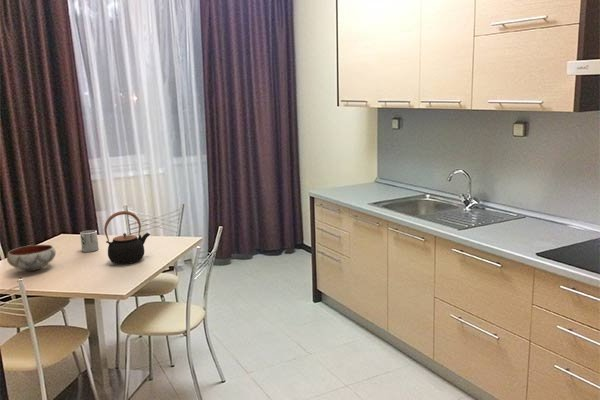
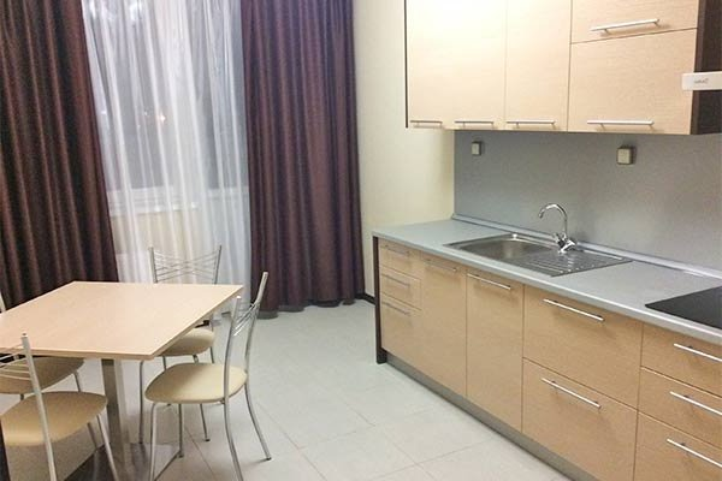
- bowl [6,244,57,272]
- mug [79,229,100,253]
- teapot [103,210,151,265]
